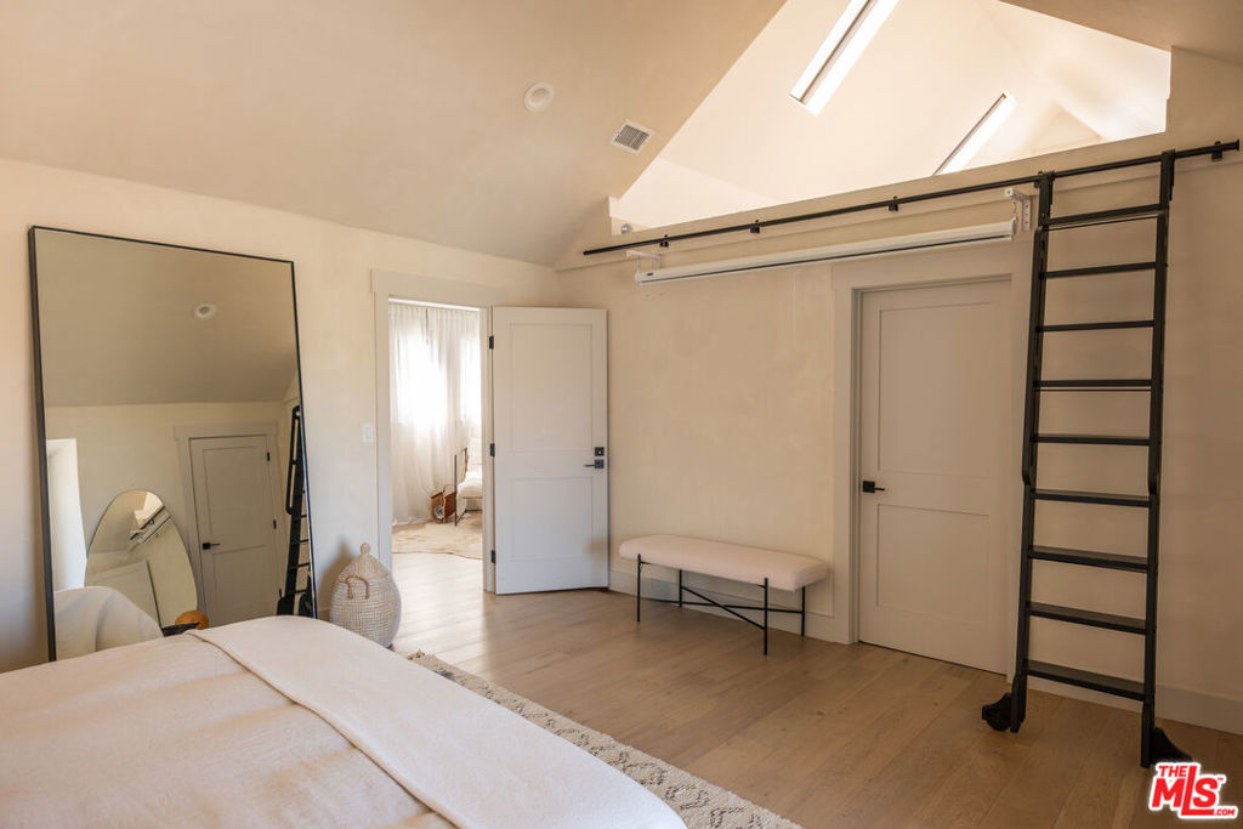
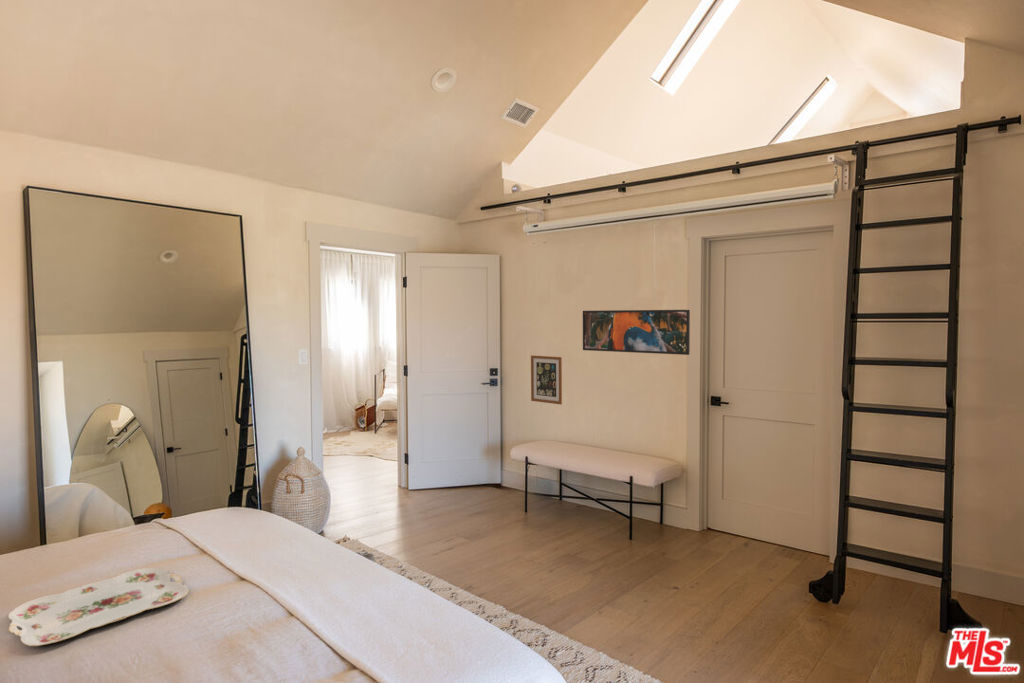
+ wall art [530,354,563,405]
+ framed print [582,309,691,356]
+ serving tray [7,567,190,647]
